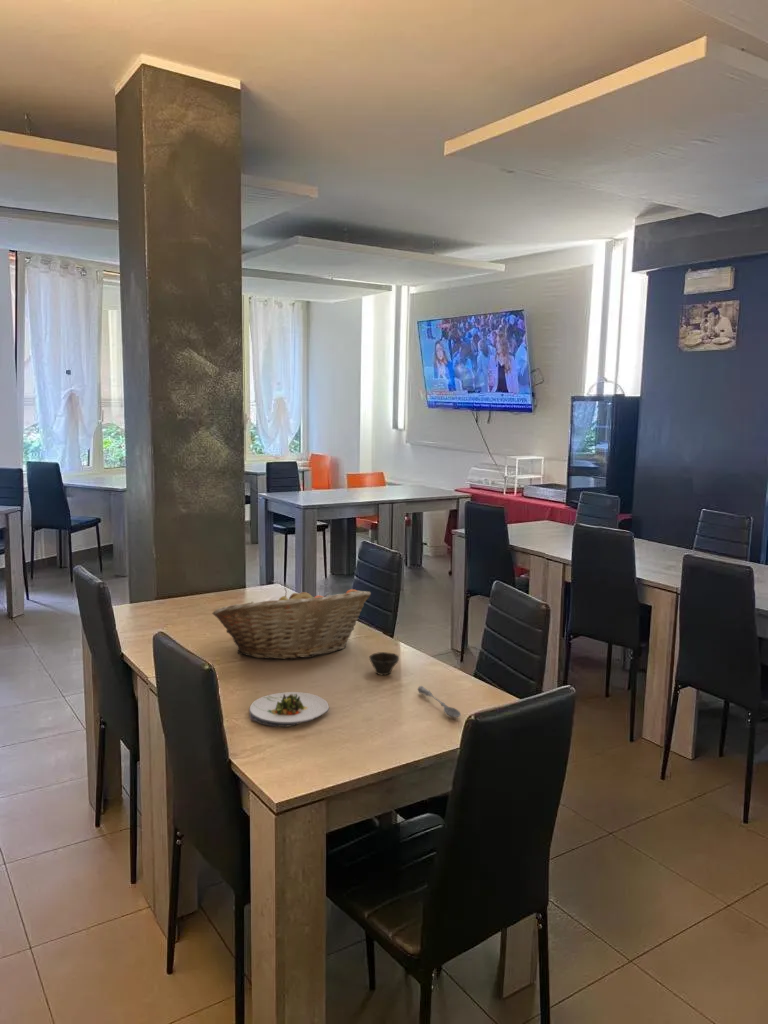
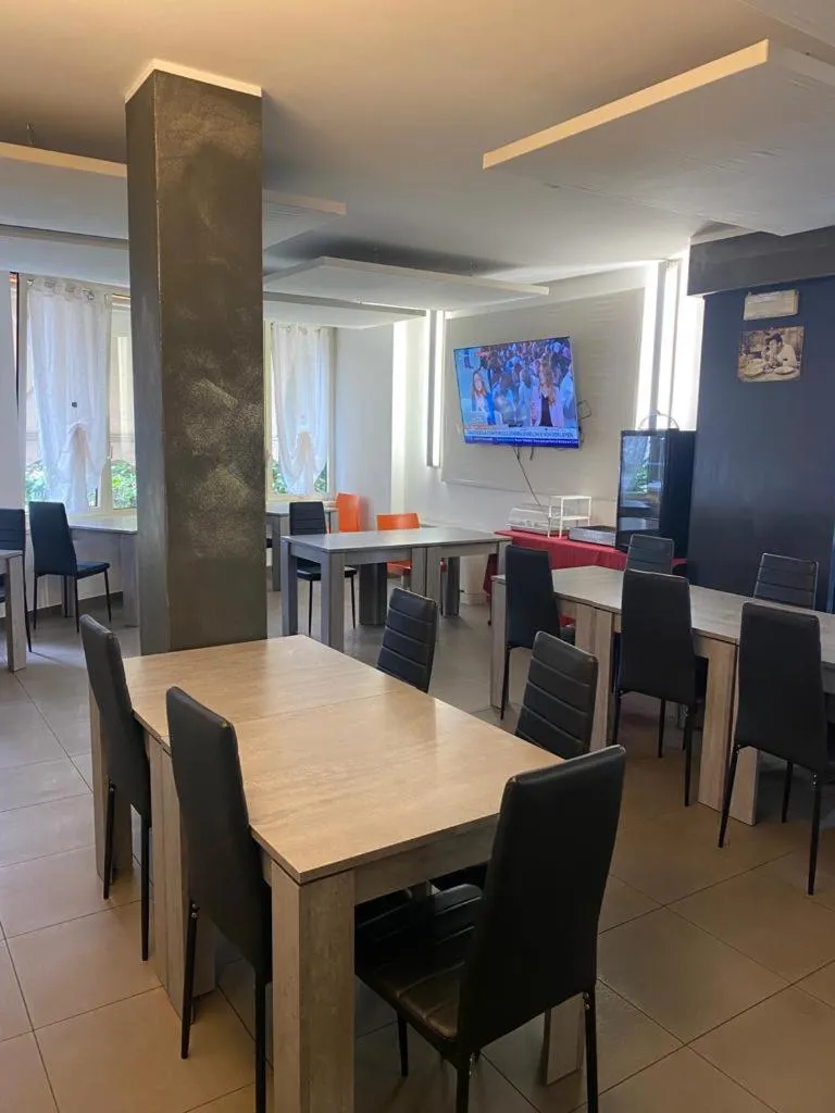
- cup [368,651,400,676]
- fruit basket [212,587,372,660]
- salad plate [248,691,330,728]
- soupspoon [417,685,462,718]
